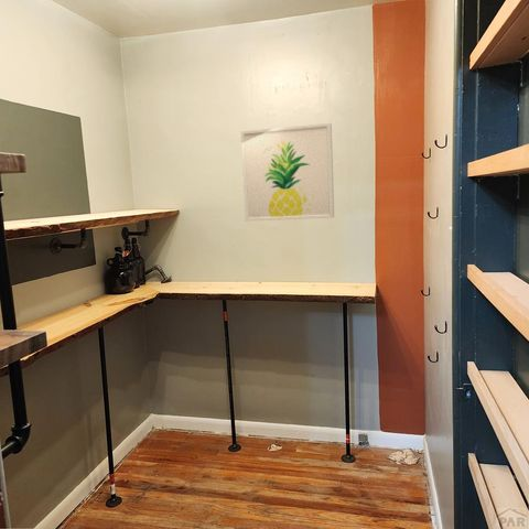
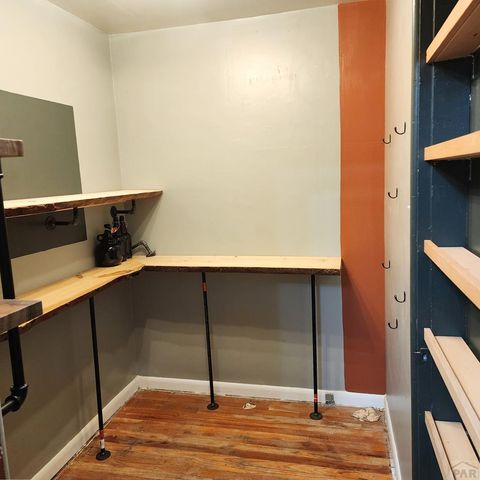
- wall art [239,122,335,223]
